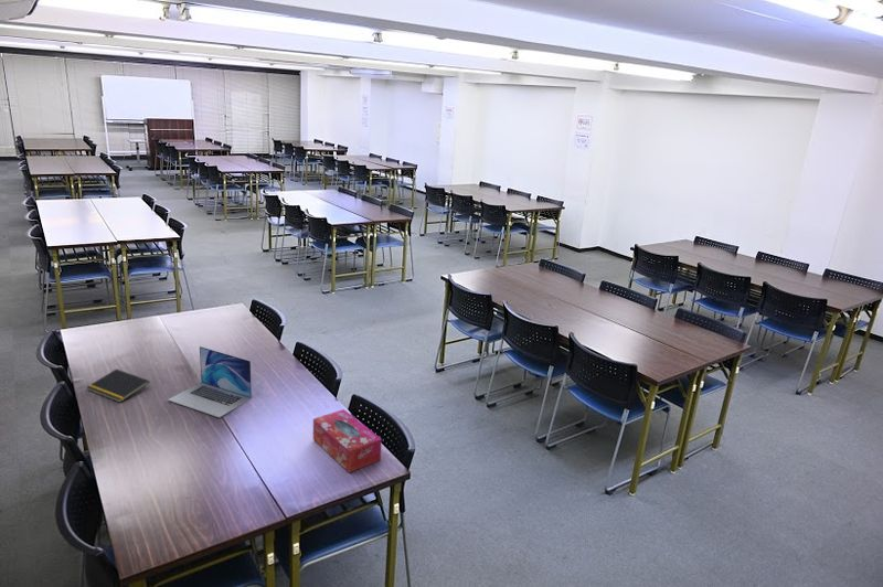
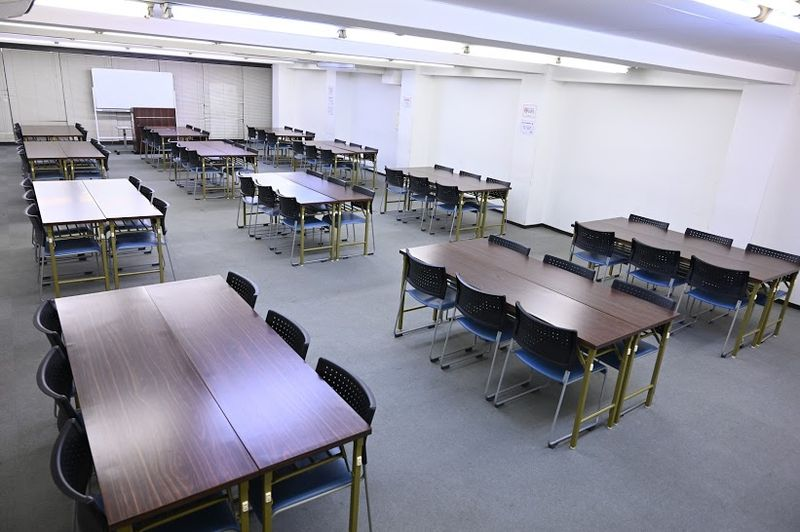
- tissue box [312,408,383,473]
- notepad [86,367,150,404]
- laptop [167,345,253,418]
